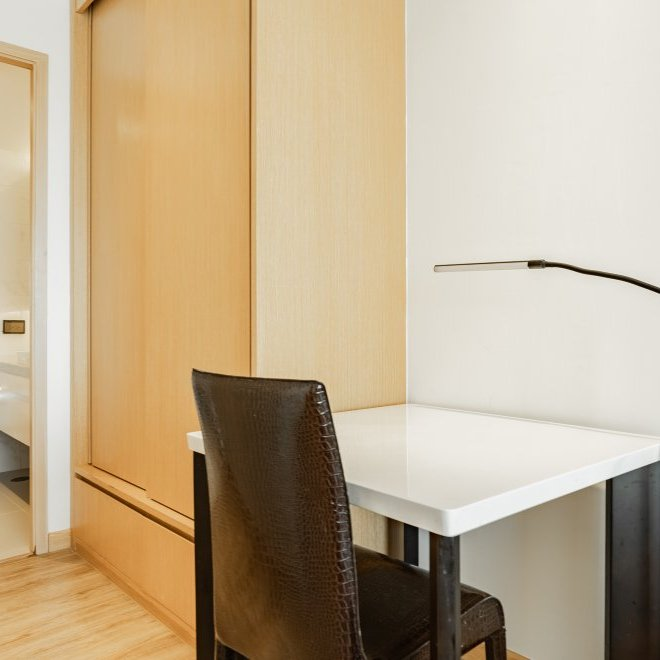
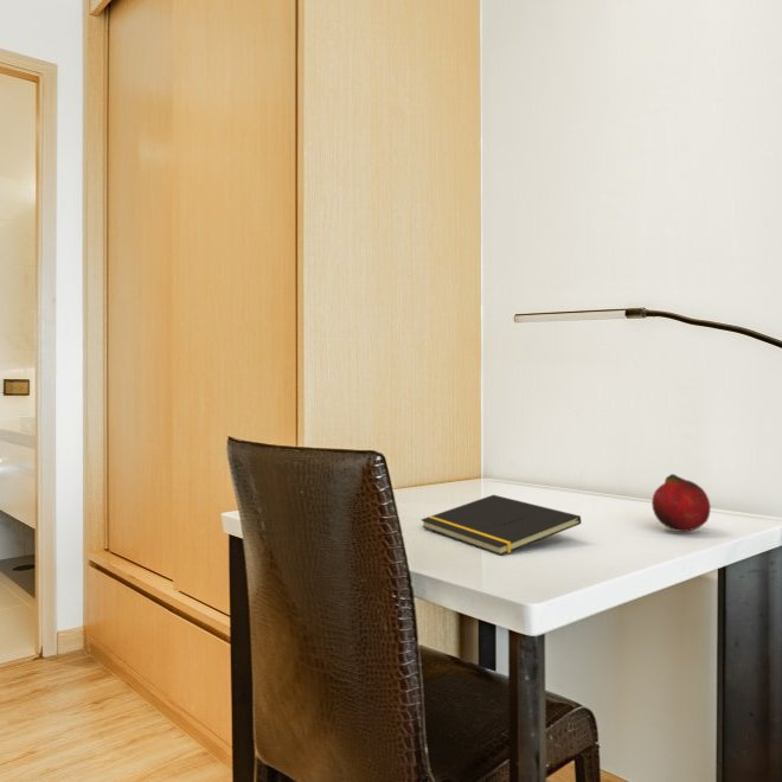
+ notepad [419,494,583,556]
+ fruit [650,473,712,533]
